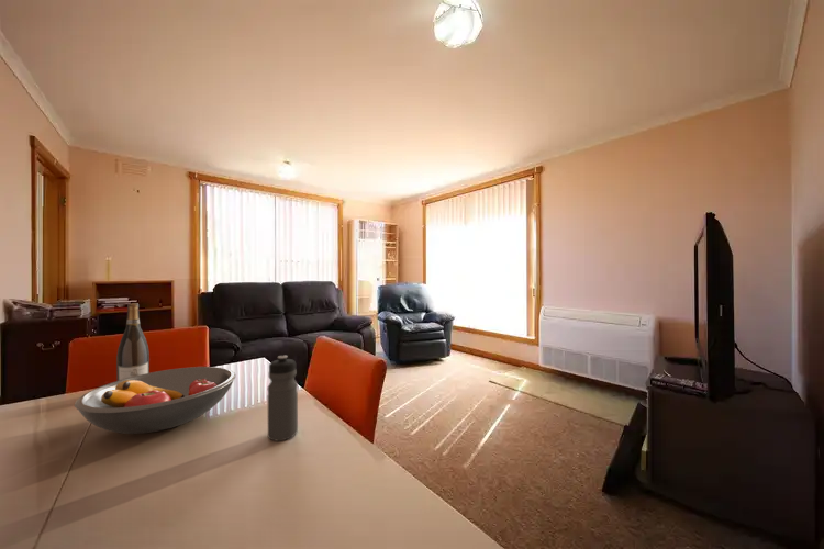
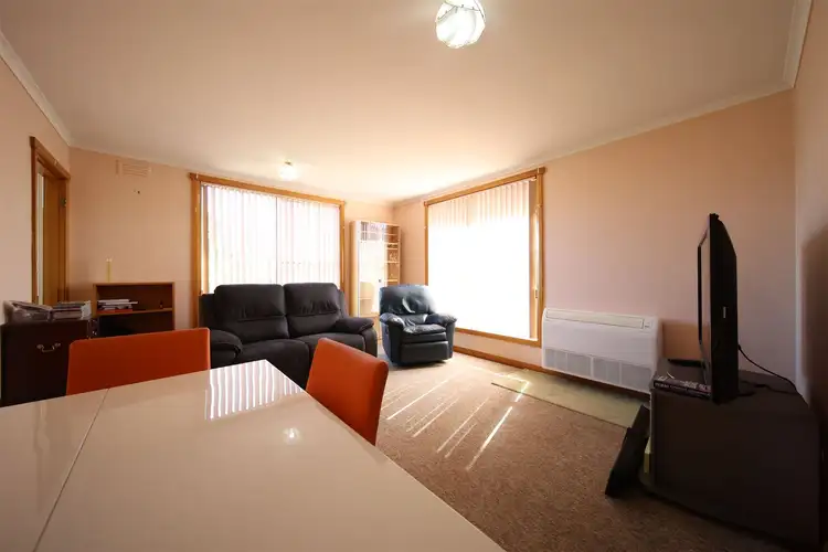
- fruit bowl [74,366,237,435]
- water bottle [267,355,299,442]
- wine bottle [115,302,151,381]
